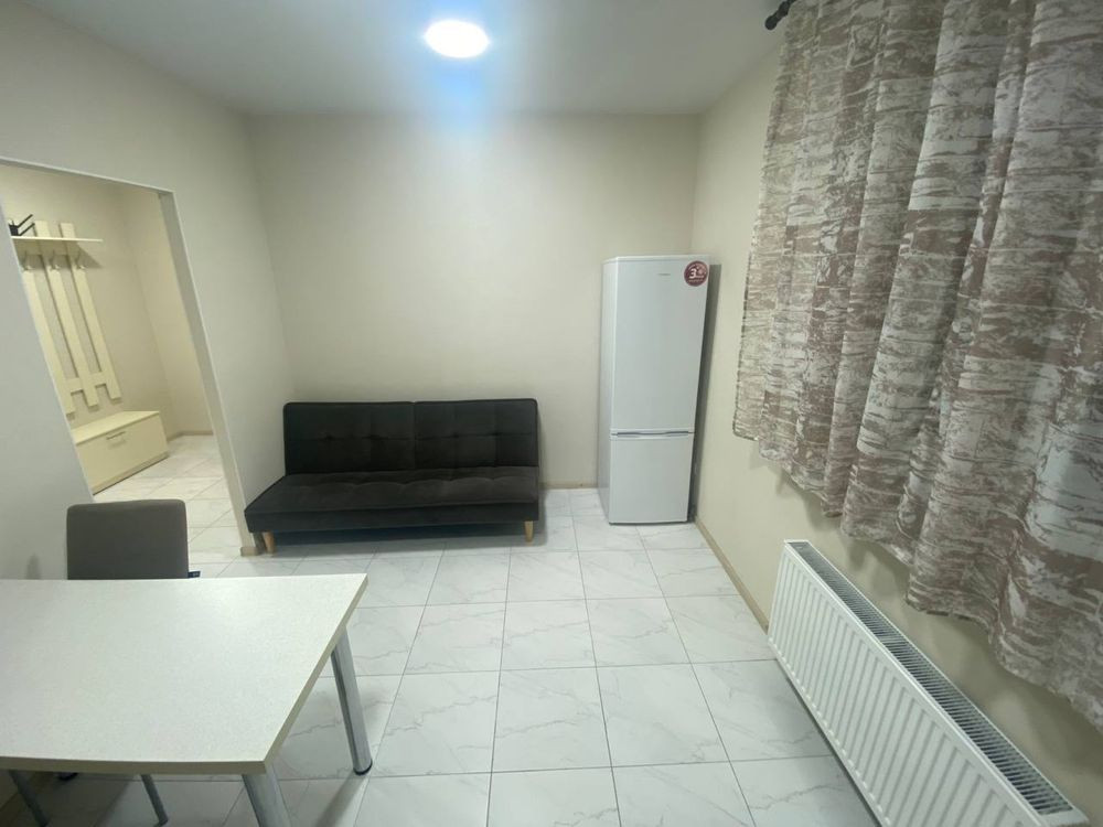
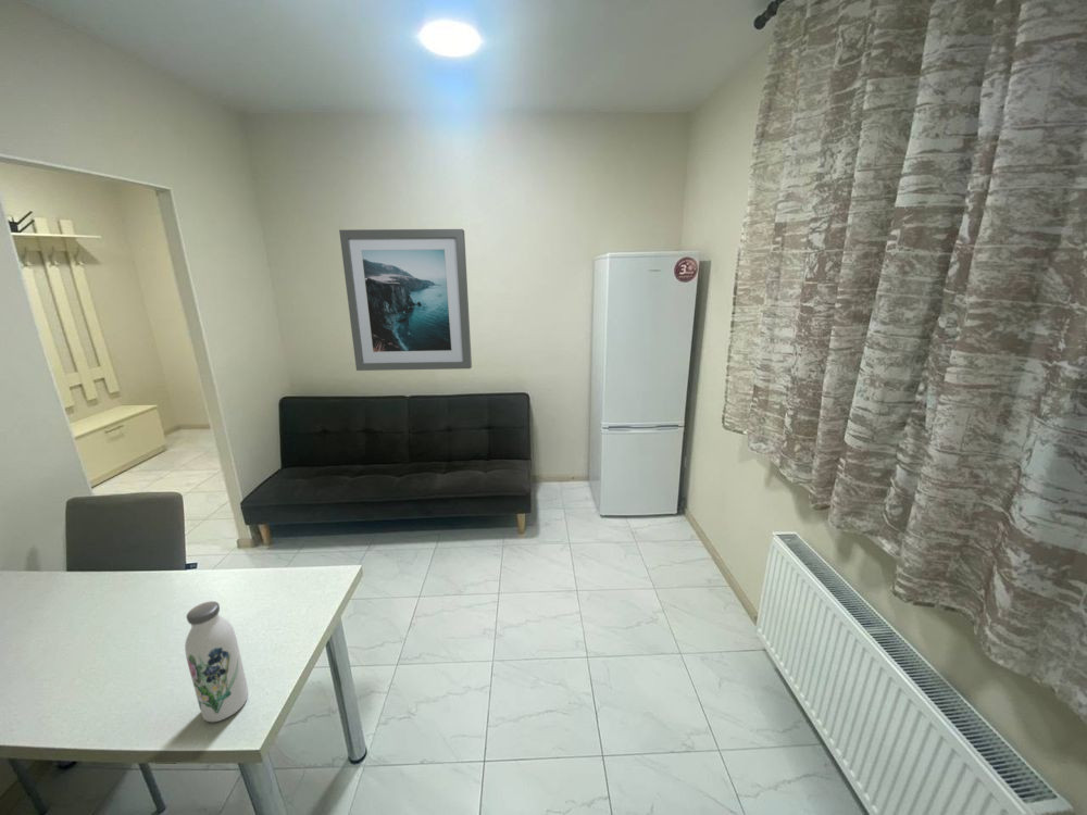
+ water bottle [184,600,249,723]
+ wall art [338,228,473,372]
